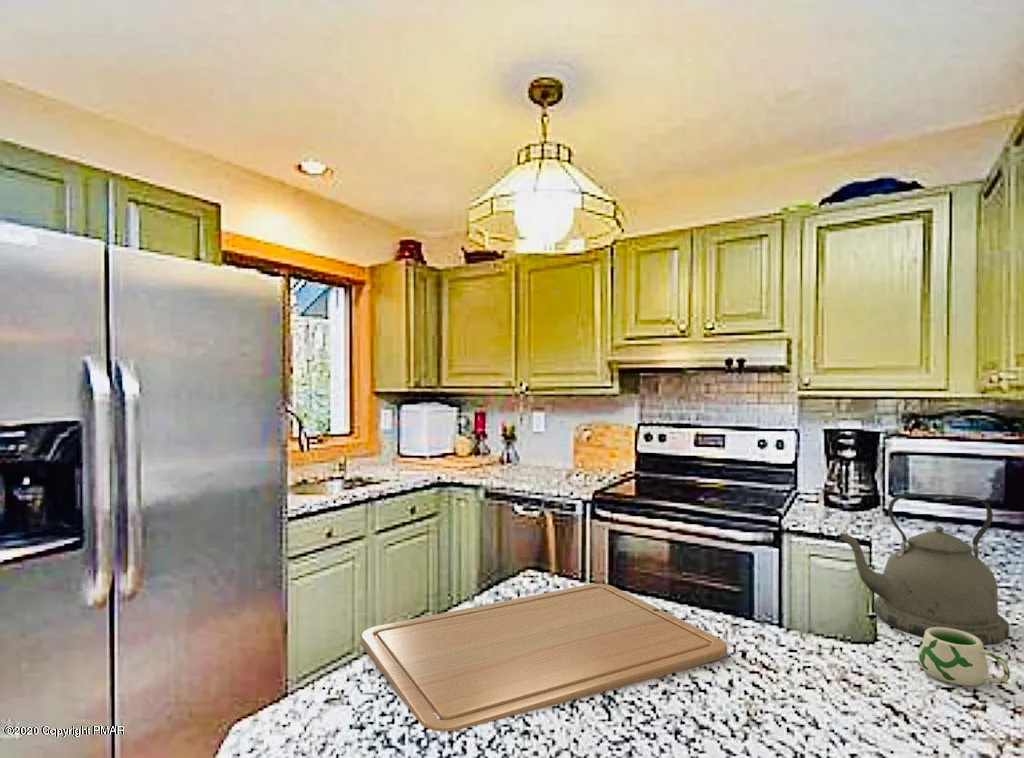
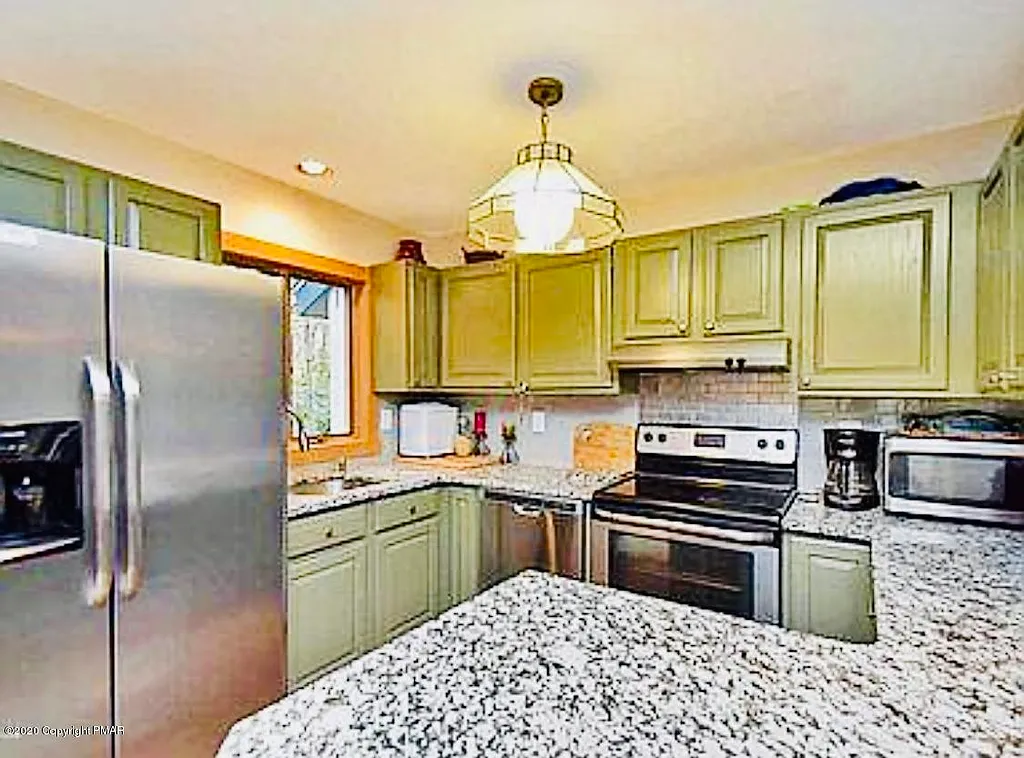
- mug [918,627,1011,687]
- chopping board [359,583,728,732]
- kettle [838,493,1010,646]
